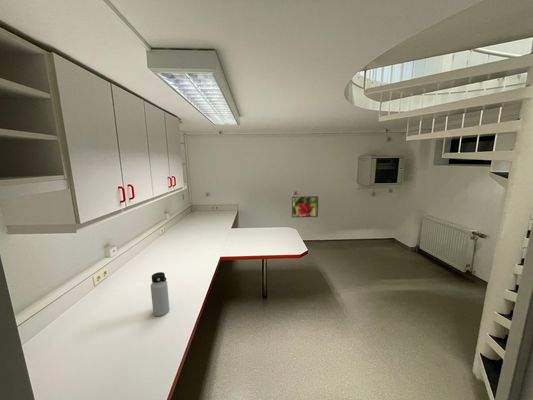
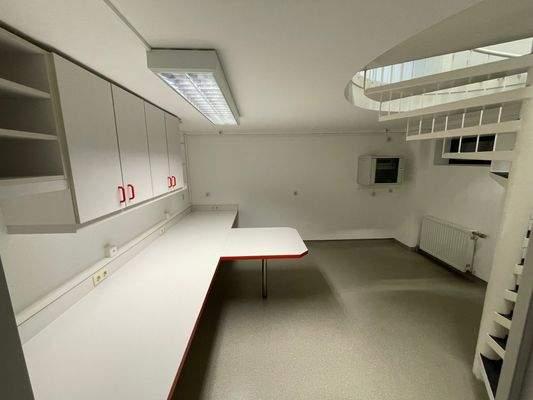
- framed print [291,195,319,218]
- water bottle [150,271,170,317]
